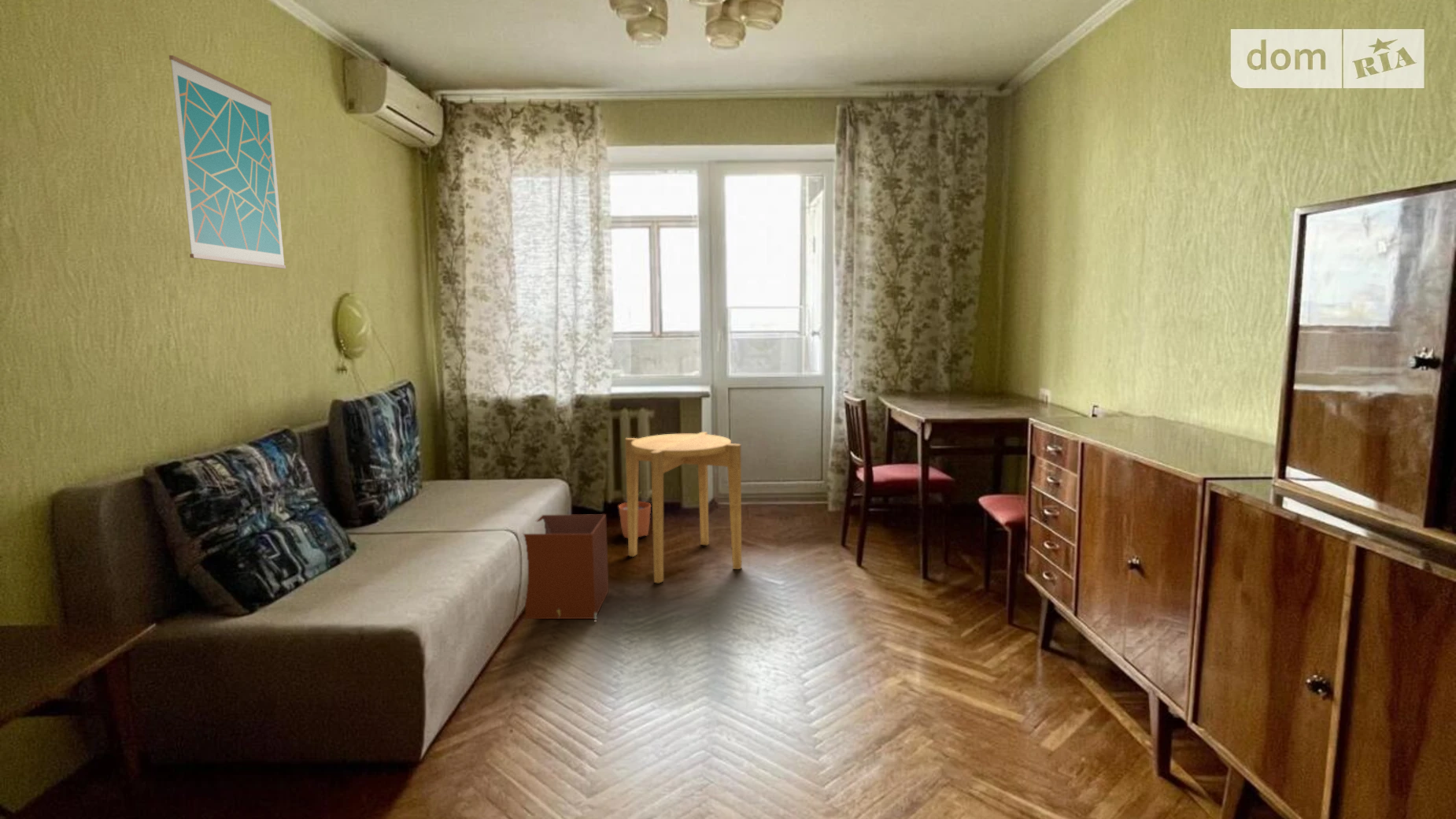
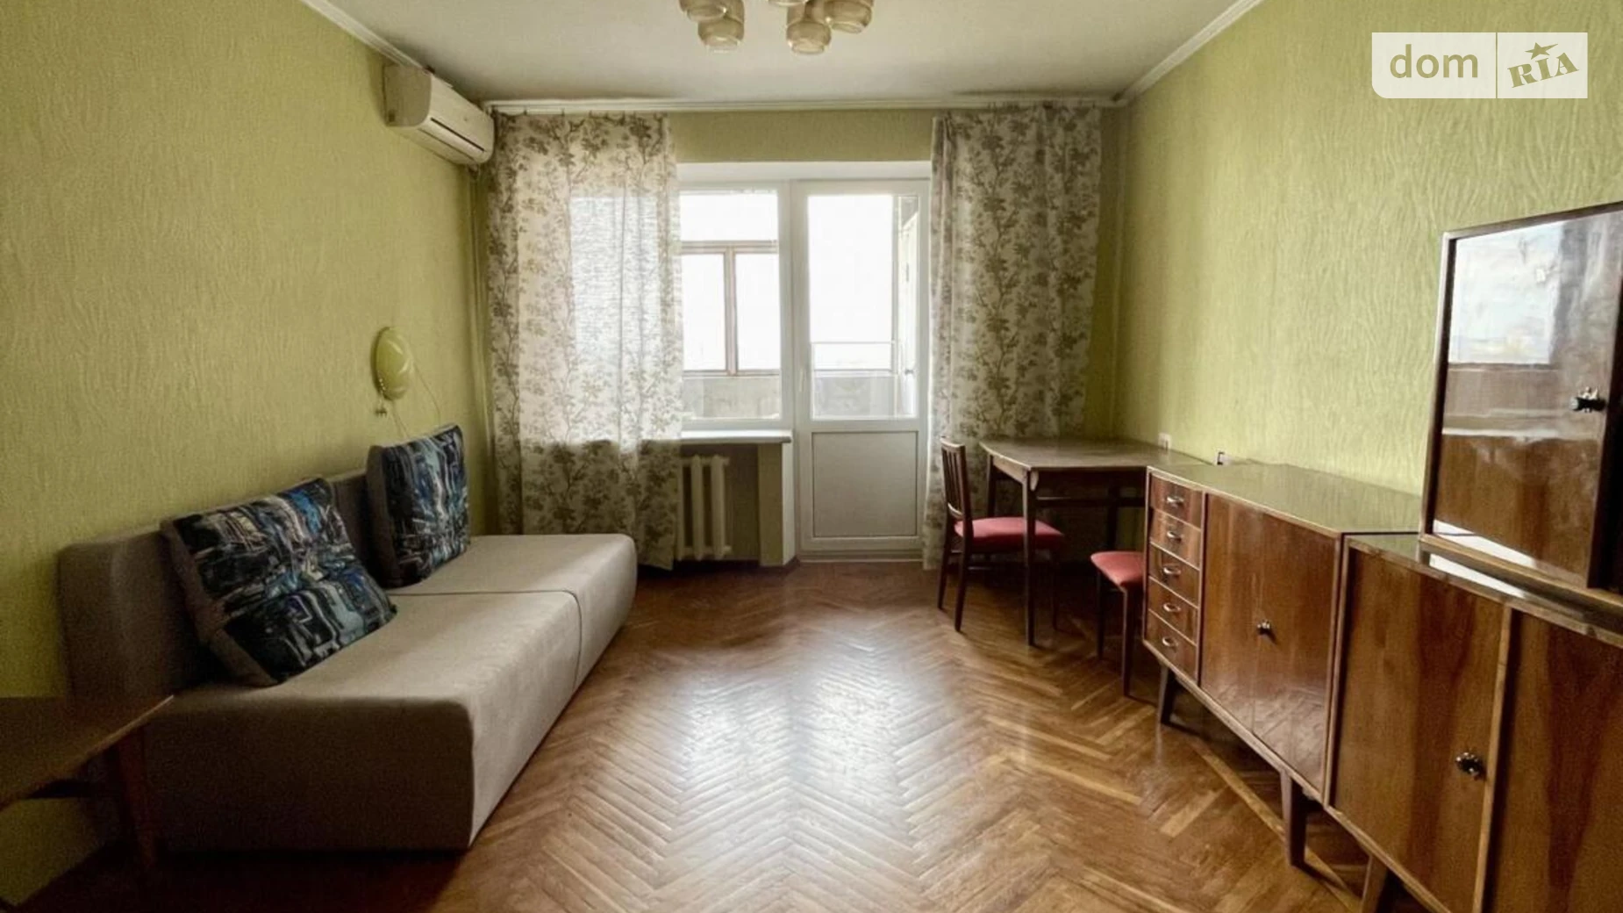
- side table [625,432,742,584]
- plant pot [618,491,652,539]
- waste basket [523,513,609,620]
- wall art [168,54,286,269]
